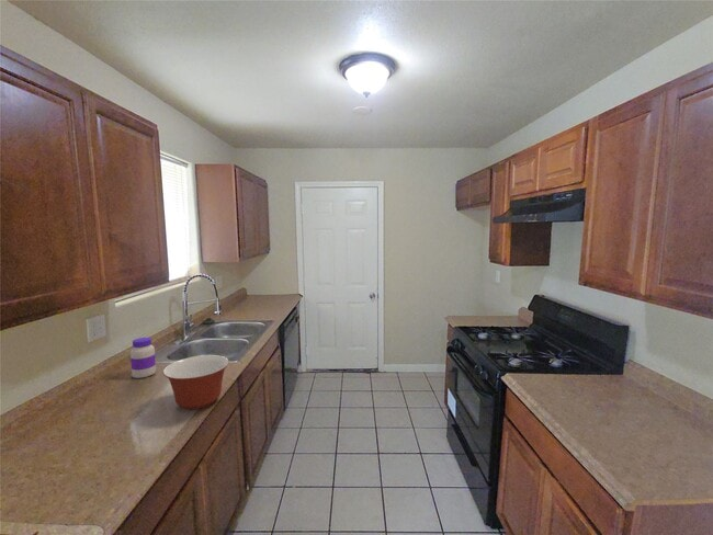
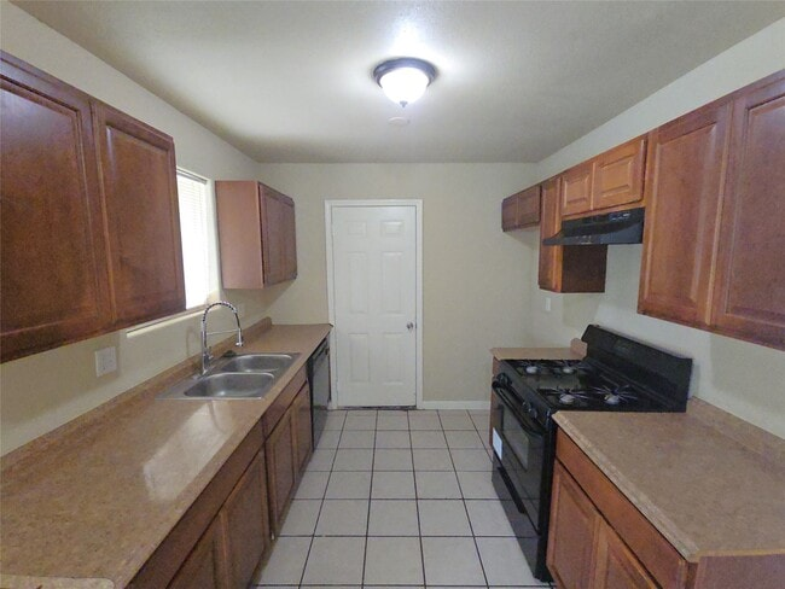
- mixing bowl [162,354,230,410]
- jar [129,337,157,379]
